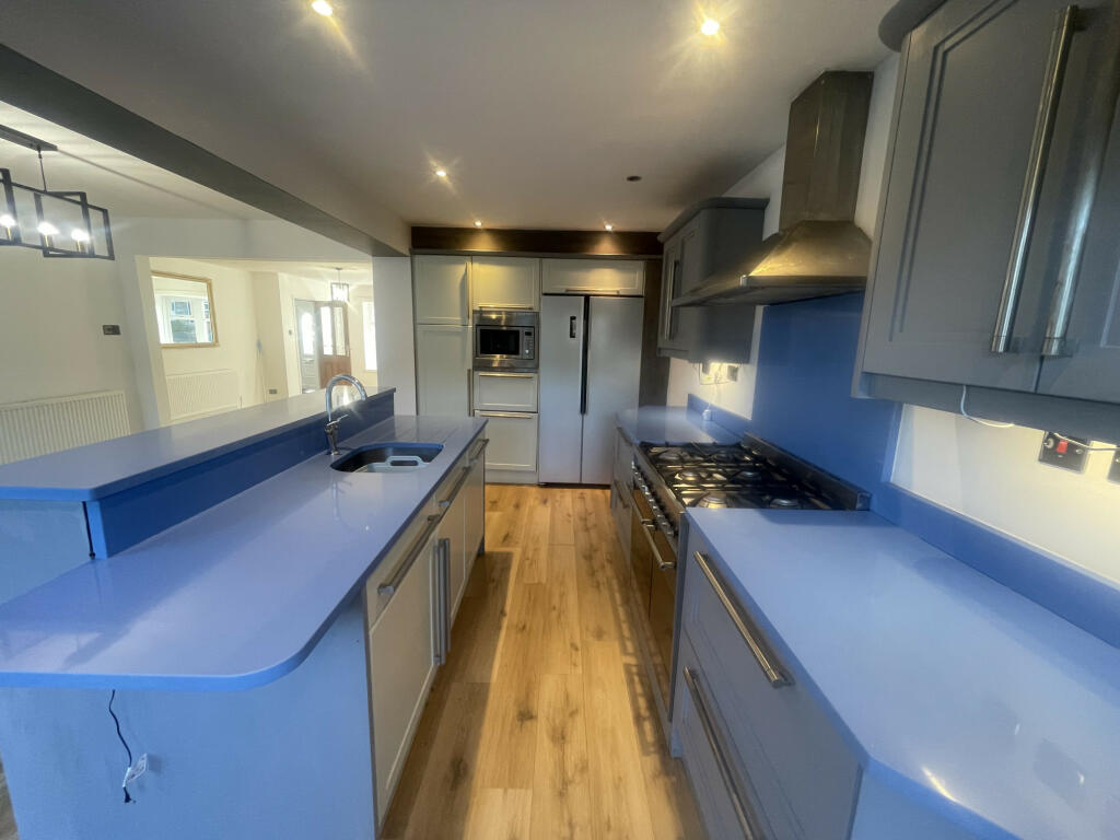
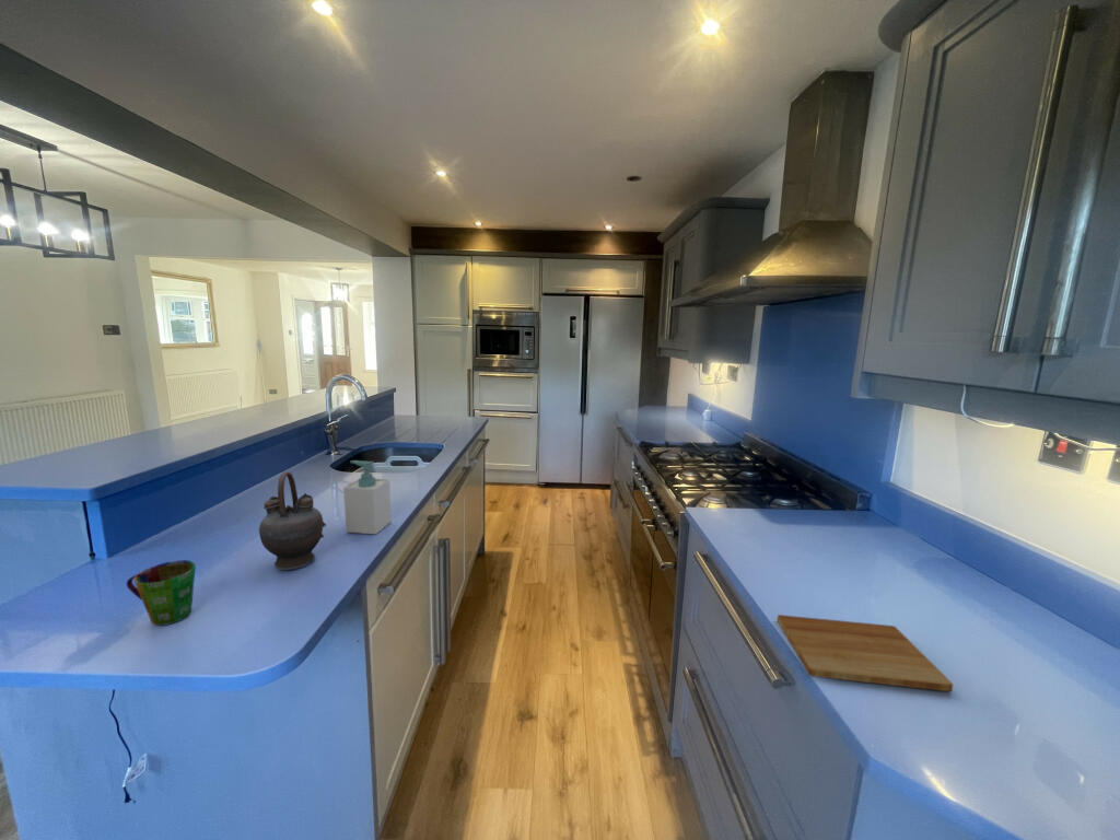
+ cutting board [775,614,954,692]
+ cup [126,559,197,627]
+ soap bottle [342,459,393,535]
+ teapot [258,470,327,571]
